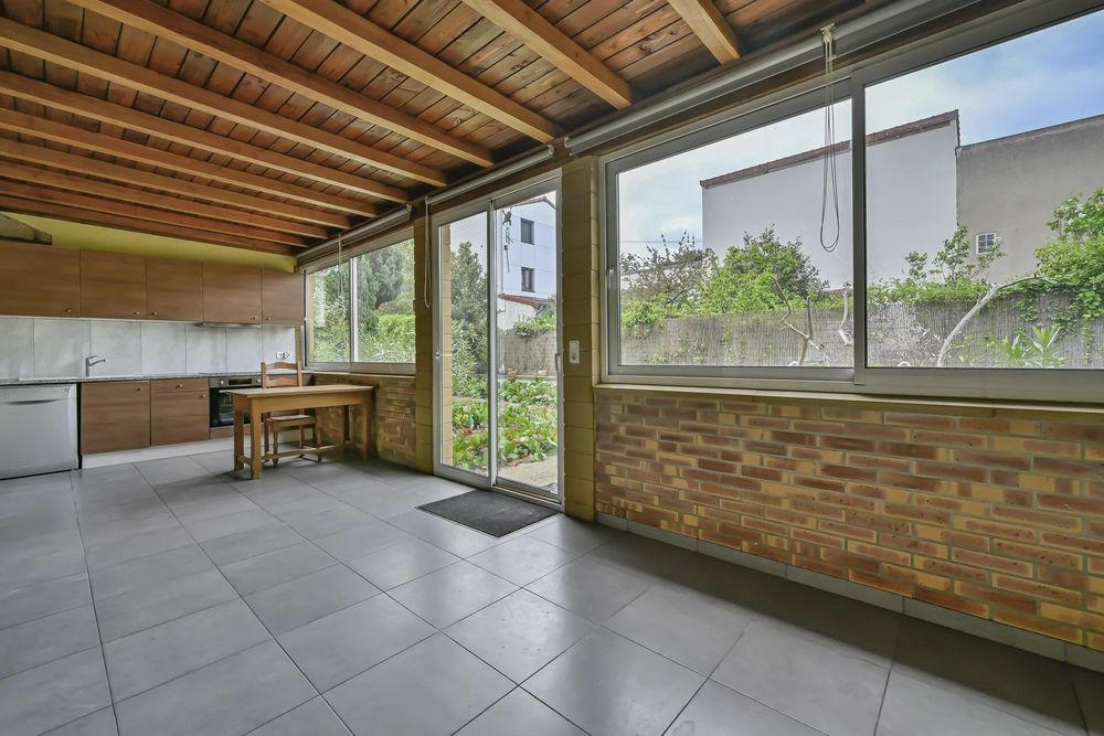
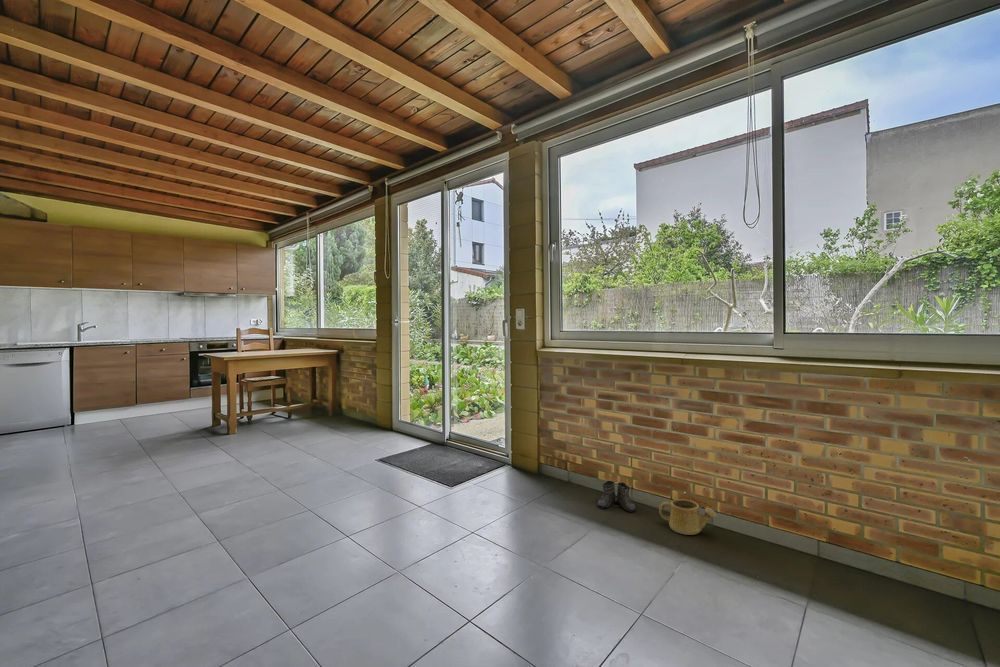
+ watering can [658,498,718,536]
+ boots [597,480,637,513]
